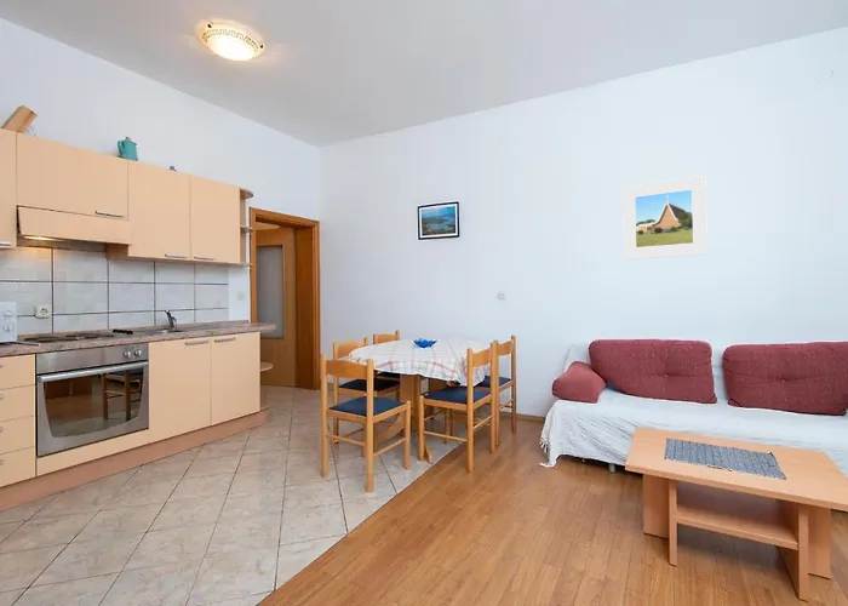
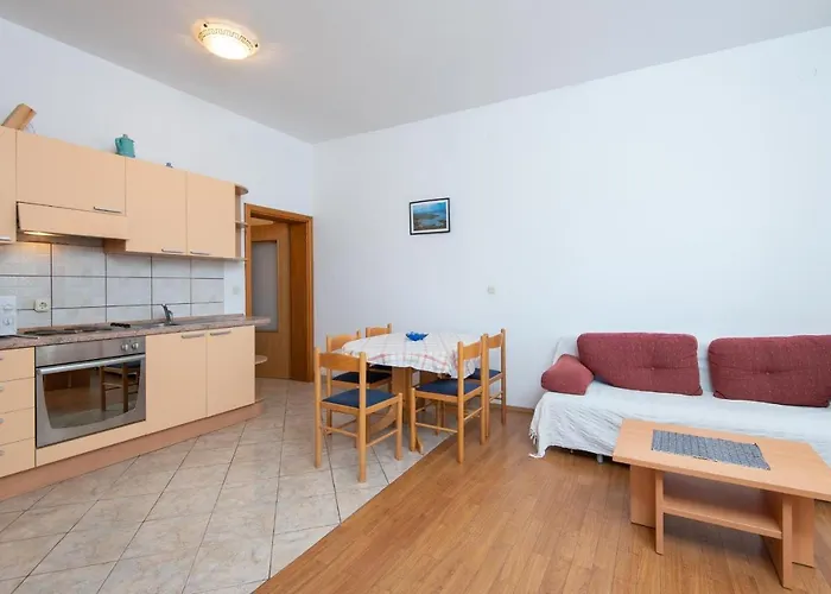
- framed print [621,175,709,261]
